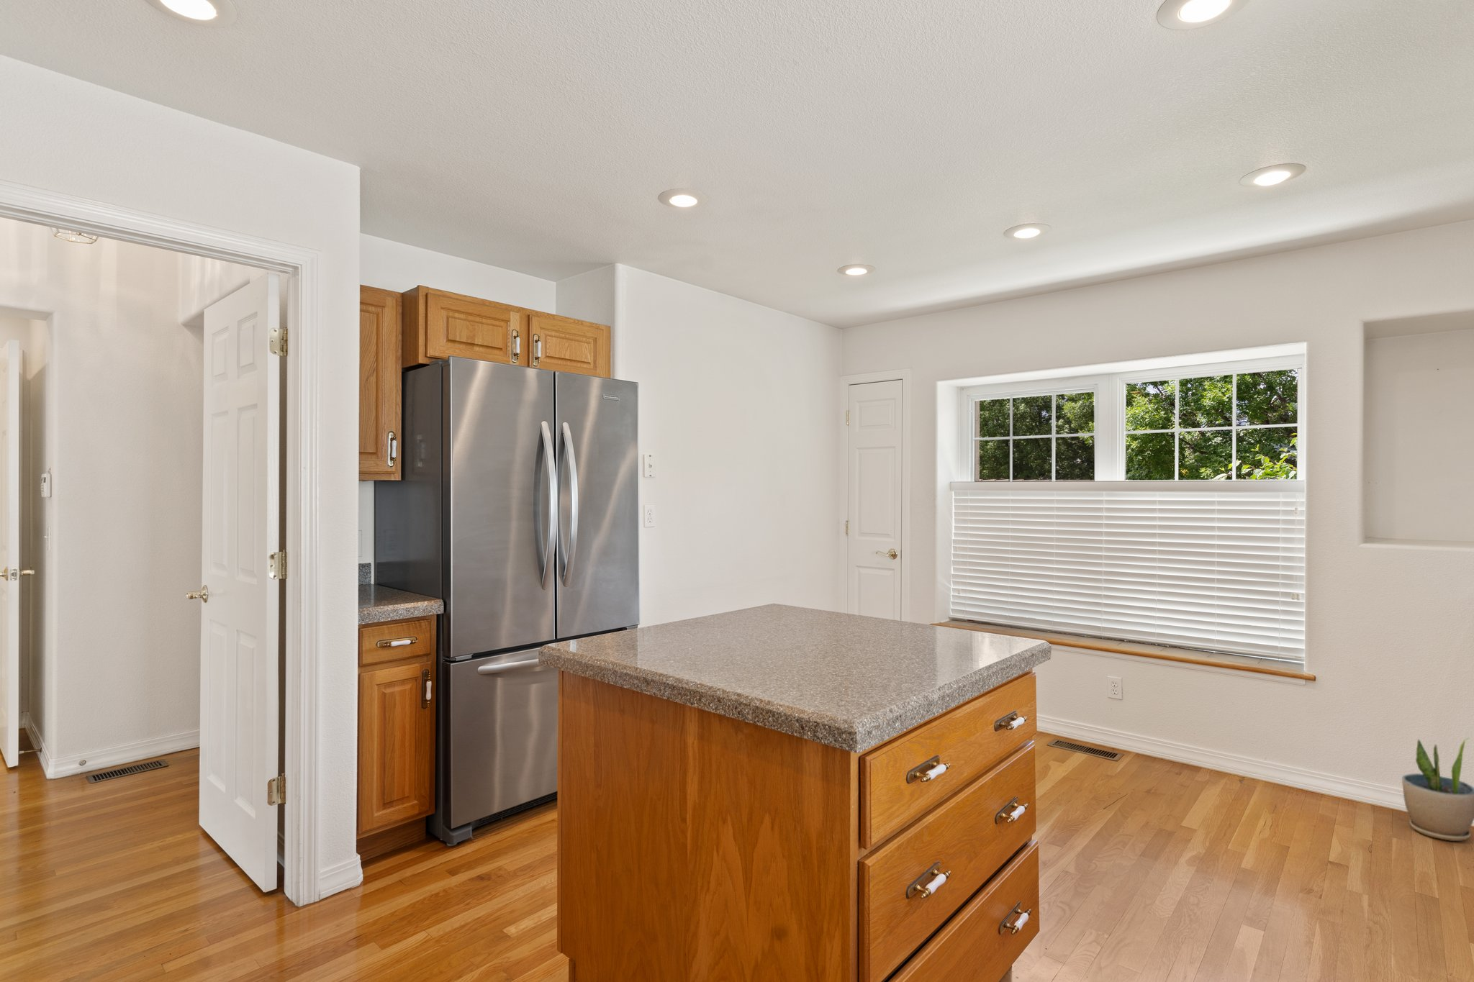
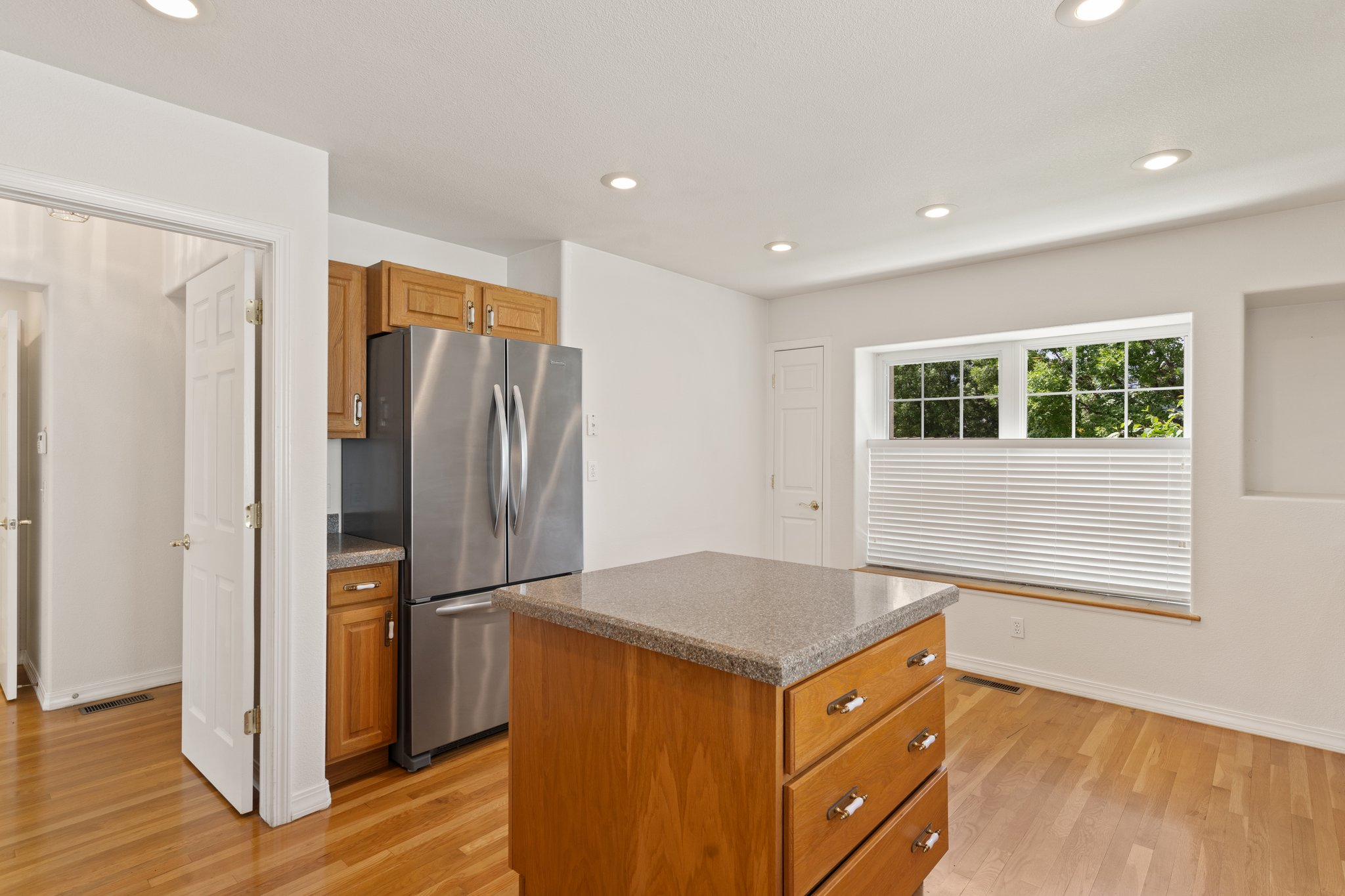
- potted plant [1402,736,1474,842]
